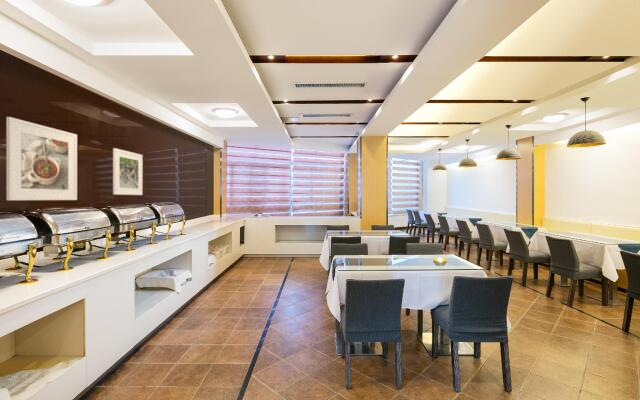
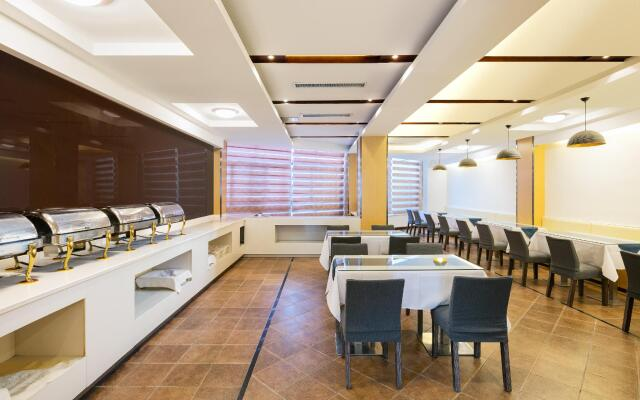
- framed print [112,147,144,196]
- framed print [5,116,78,201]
